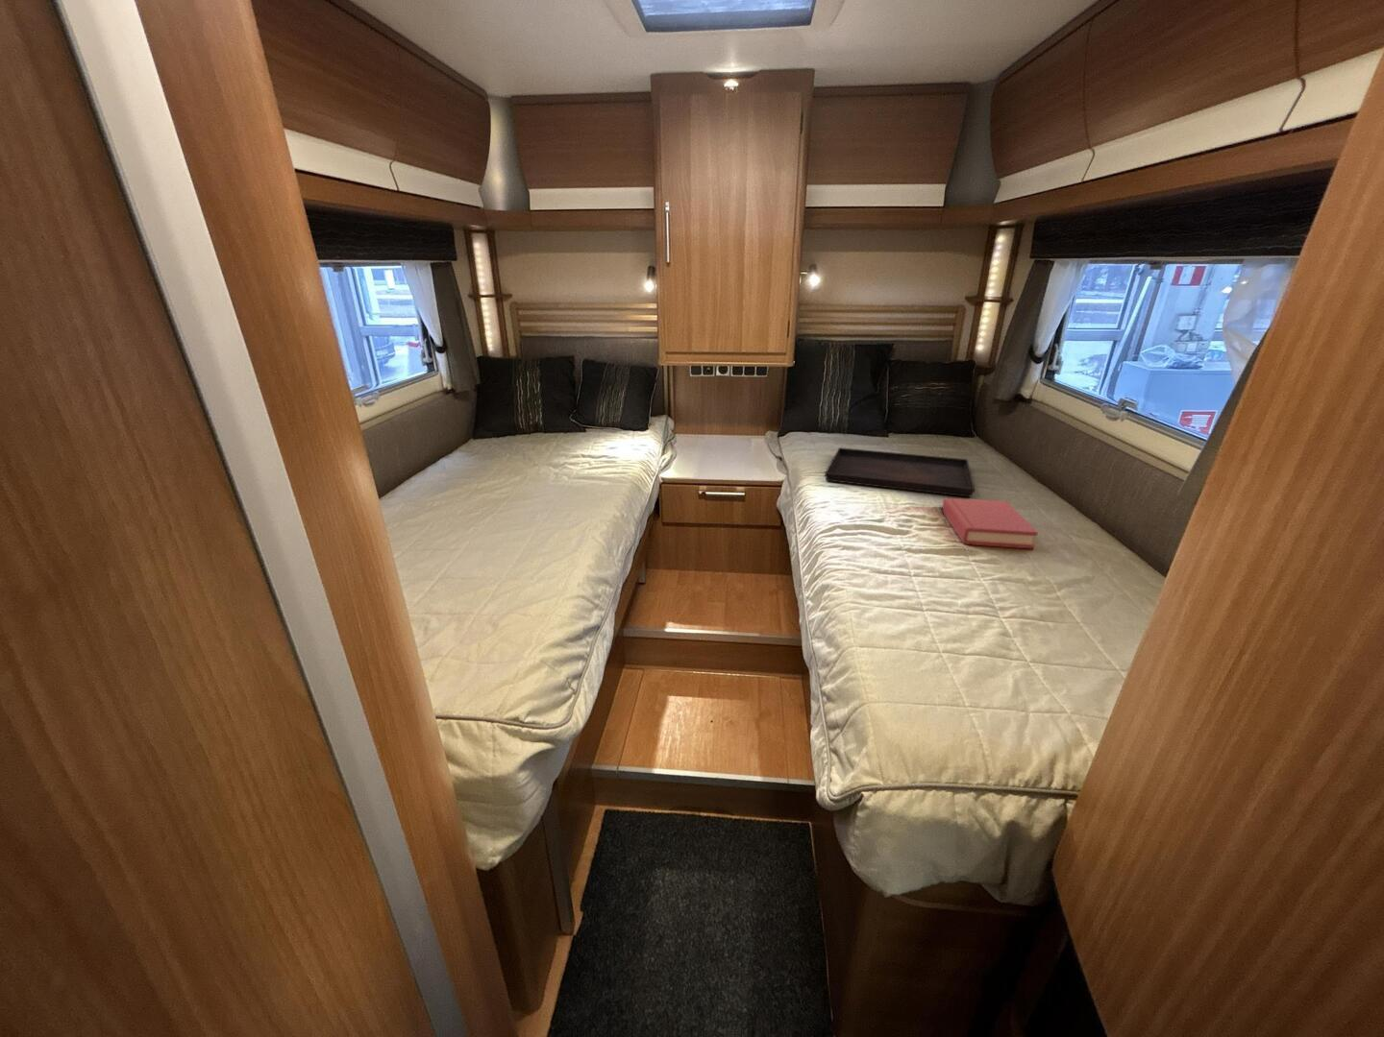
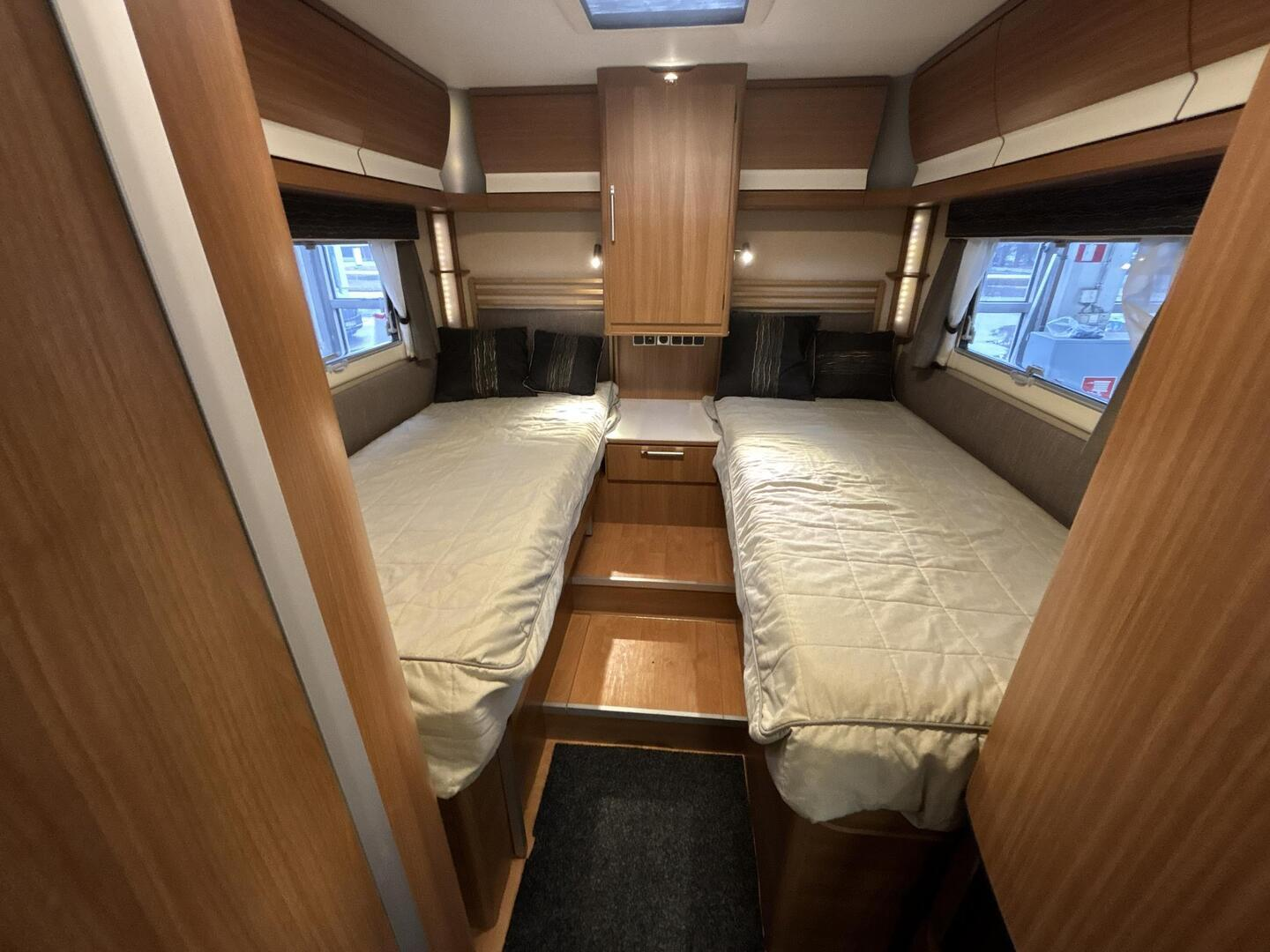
- hardback book [940,498,1039,550]
- serving tray [824,447,975,498]
